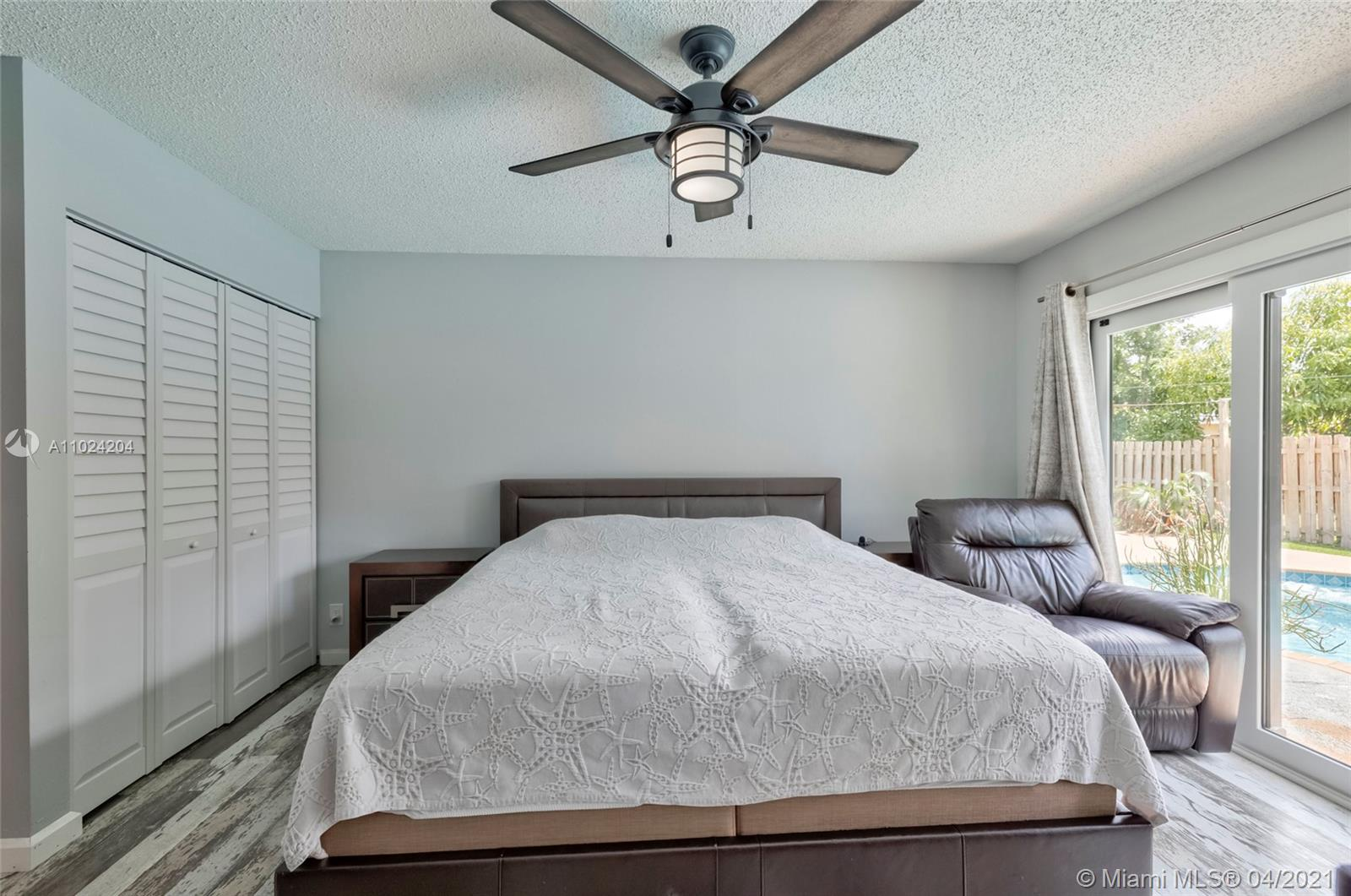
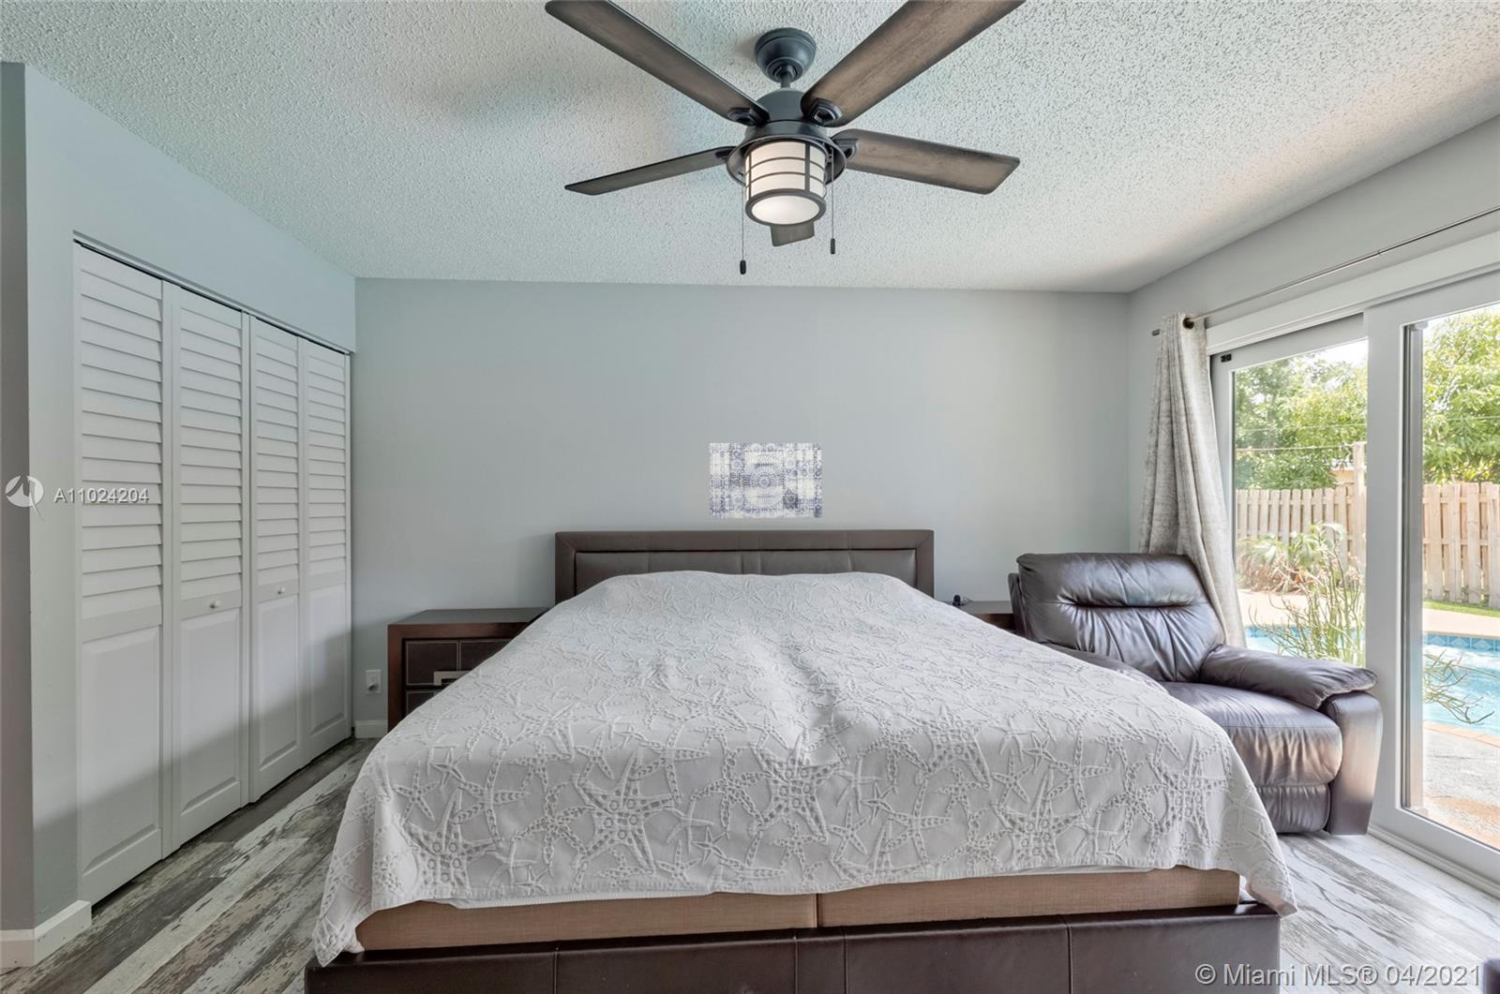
+ wall art [708,443,823,519]
